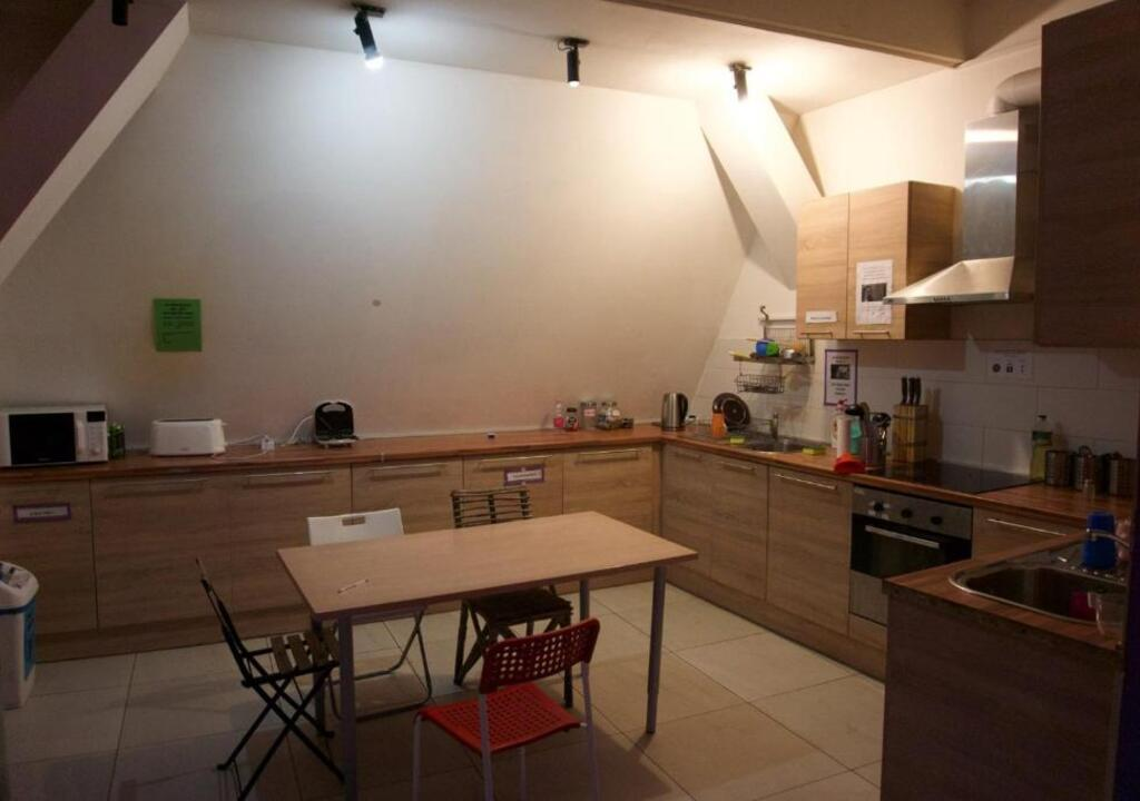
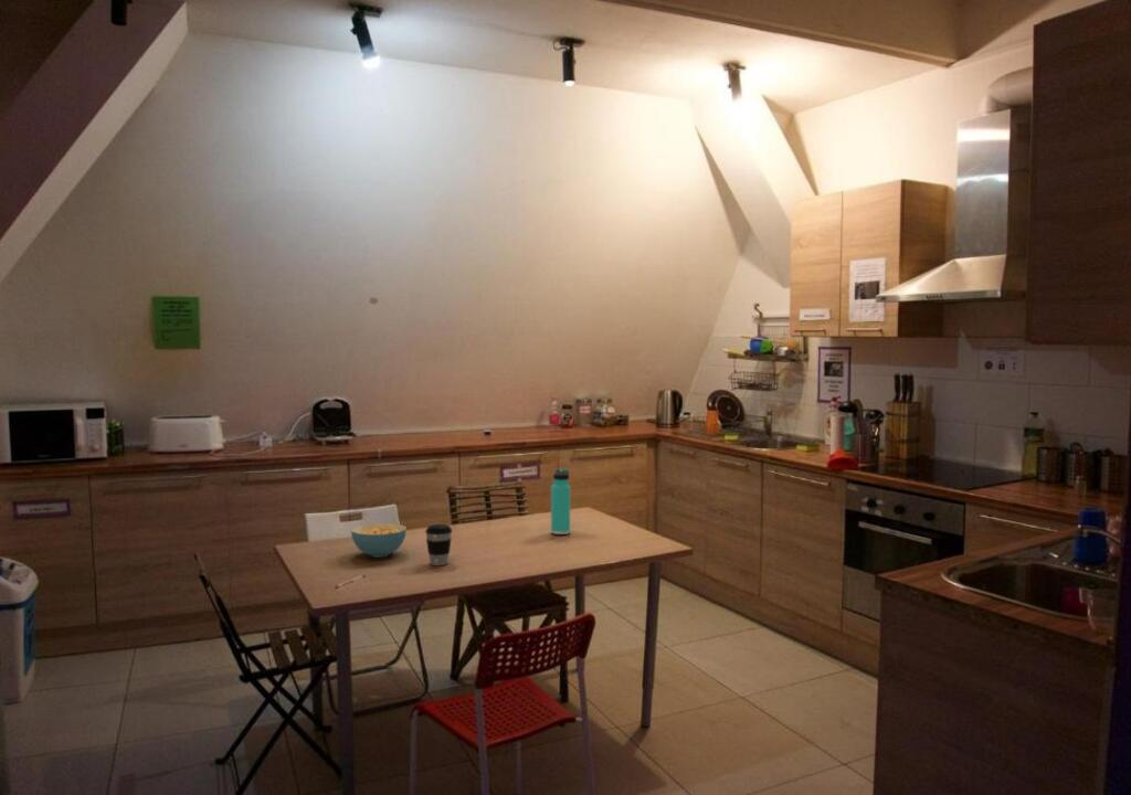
+ thermos bottle [550,467,571,536]
+ cereal bowl [350,522,408,559]
+ coffee cup [424,523,453,566]
